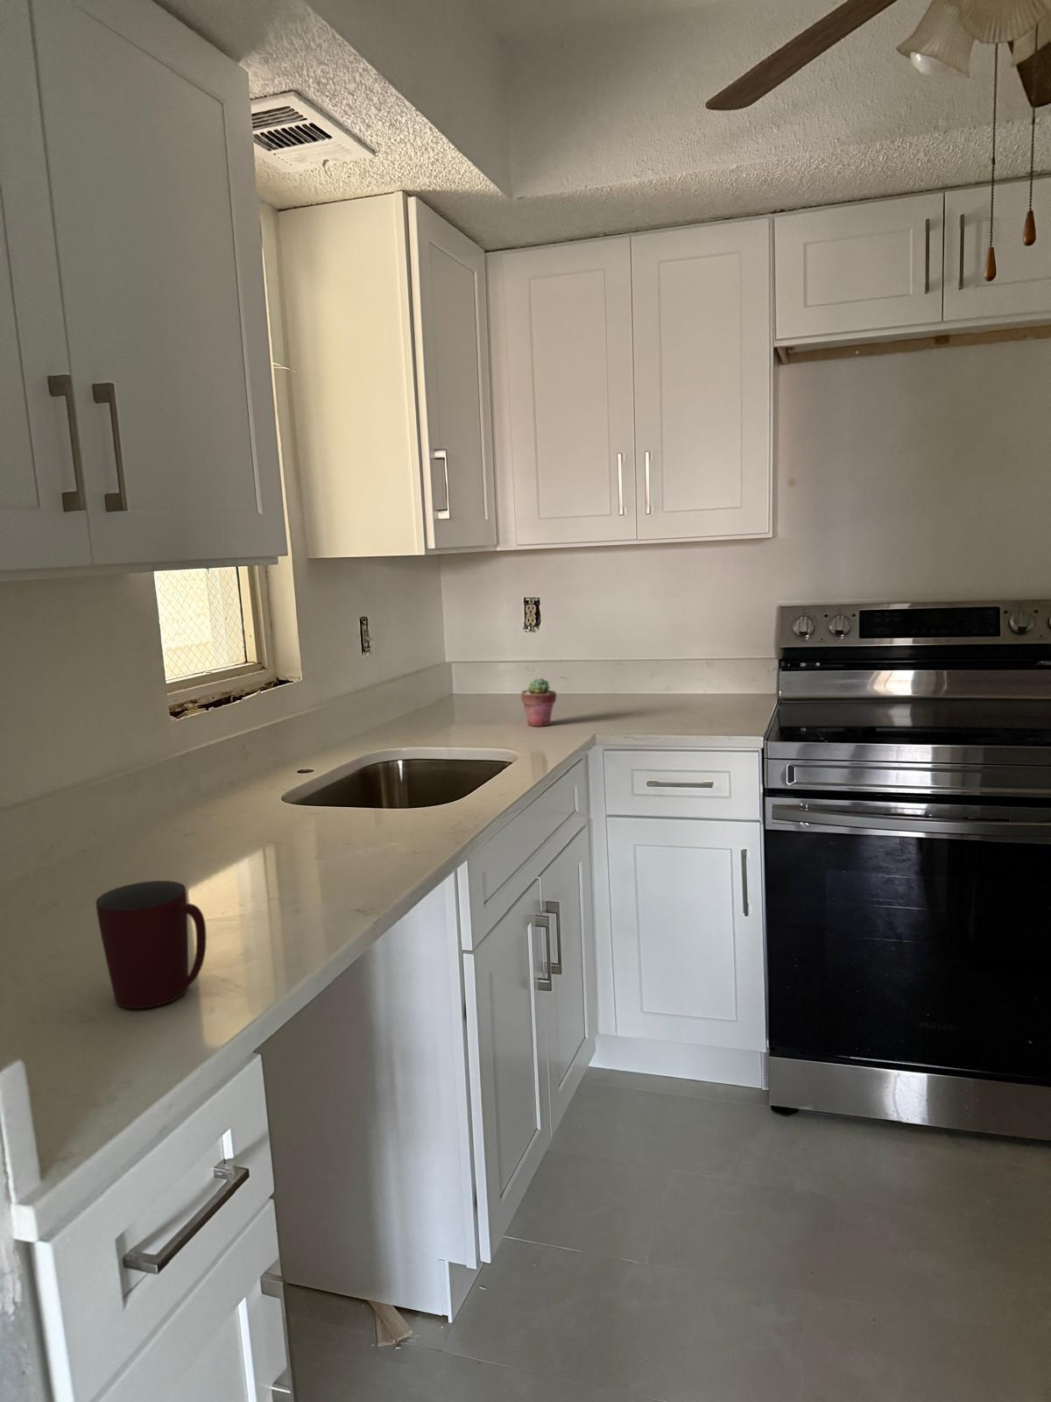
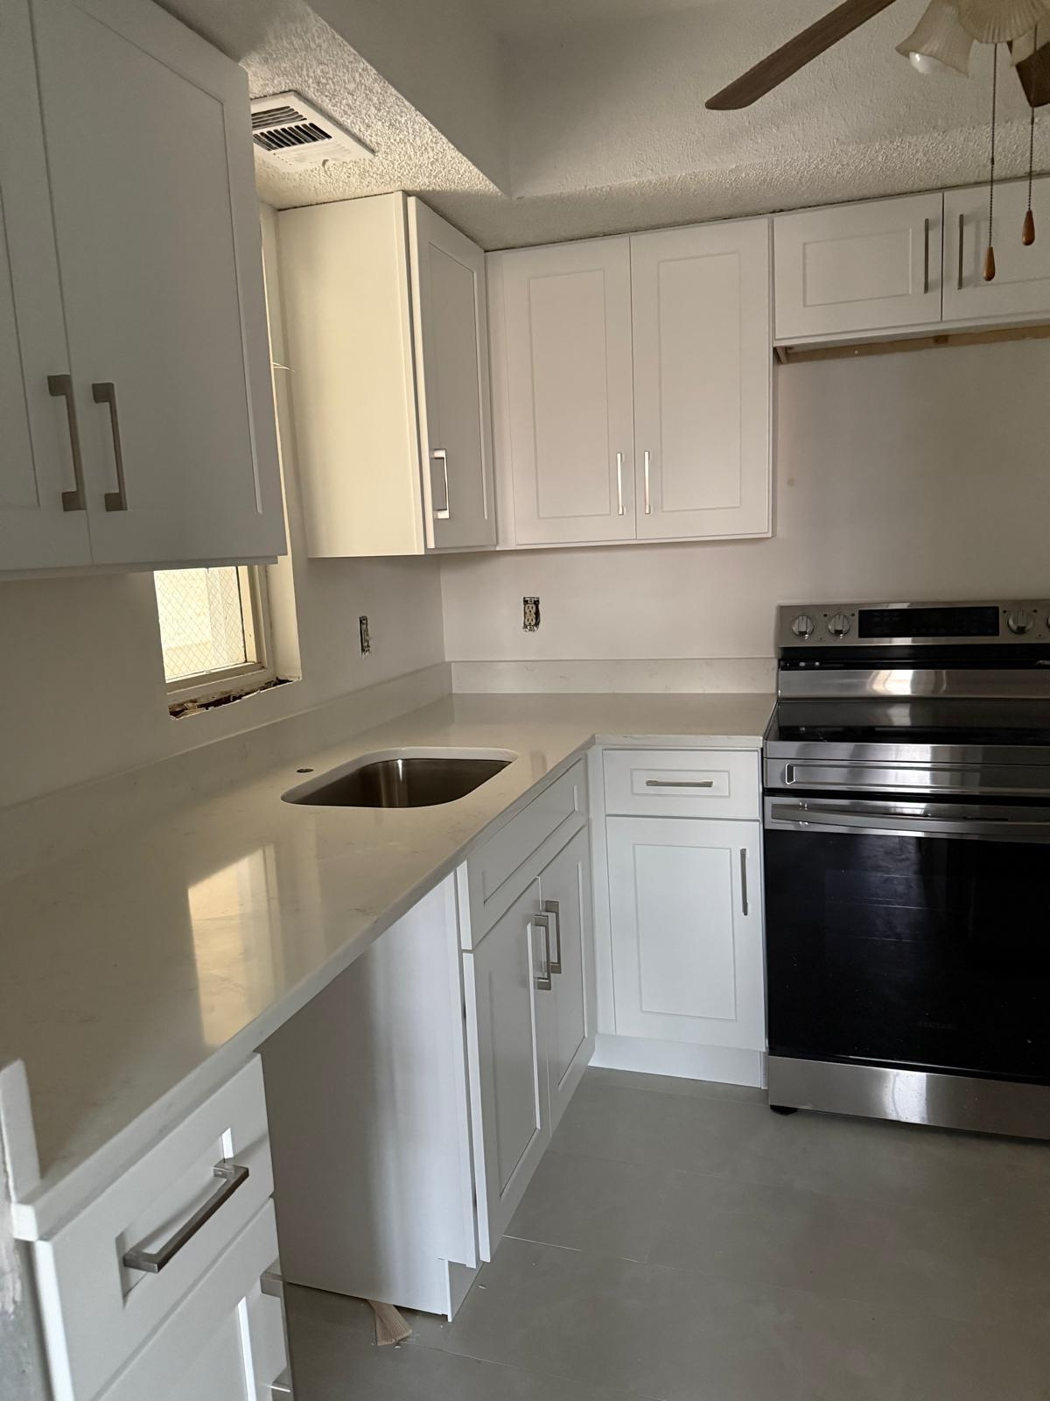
- mug [95,880,208,1009]
- potted succulent [520,678,558,727]
